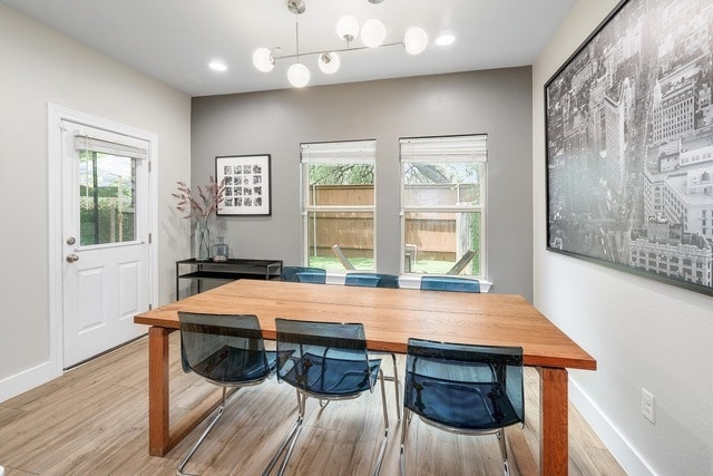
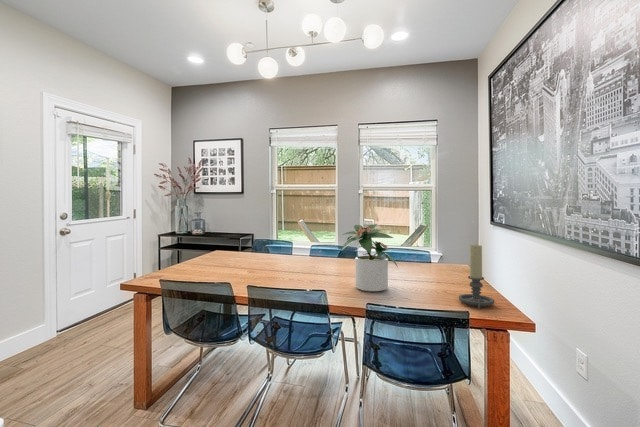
+ candle holder [458,244,495,310]
+ potted plant [340,223,399,293]
